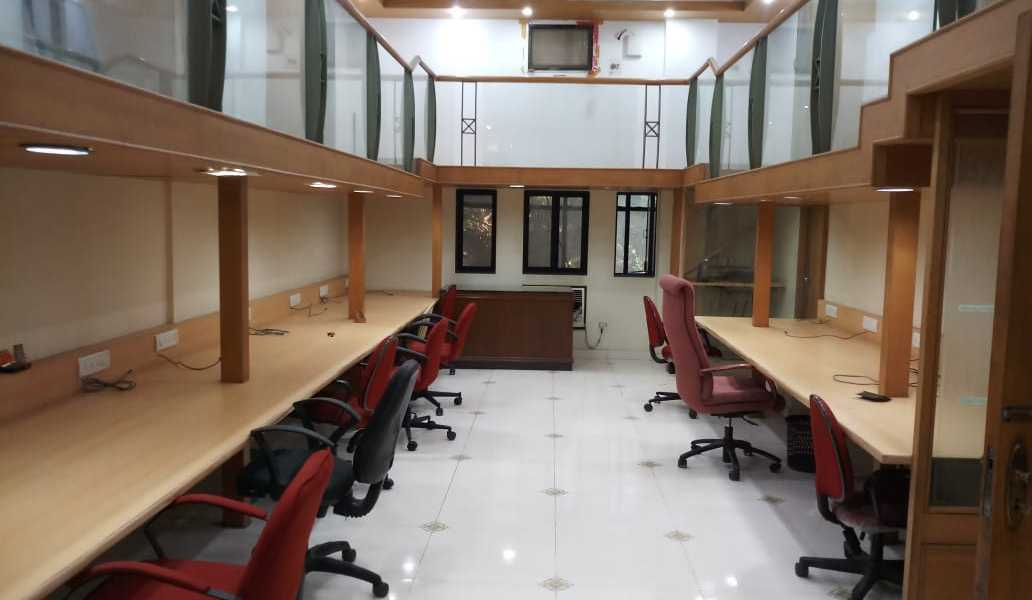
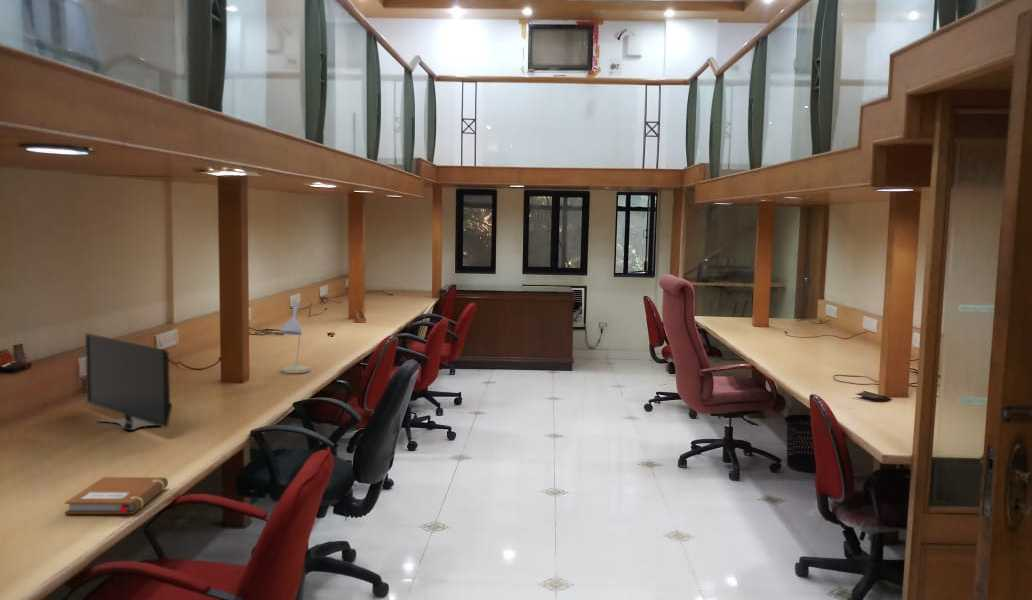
+ notebook [64,476,169,515]
+ monitor [84,332,173,431]
+ desk lamp [279,300,311,374]
